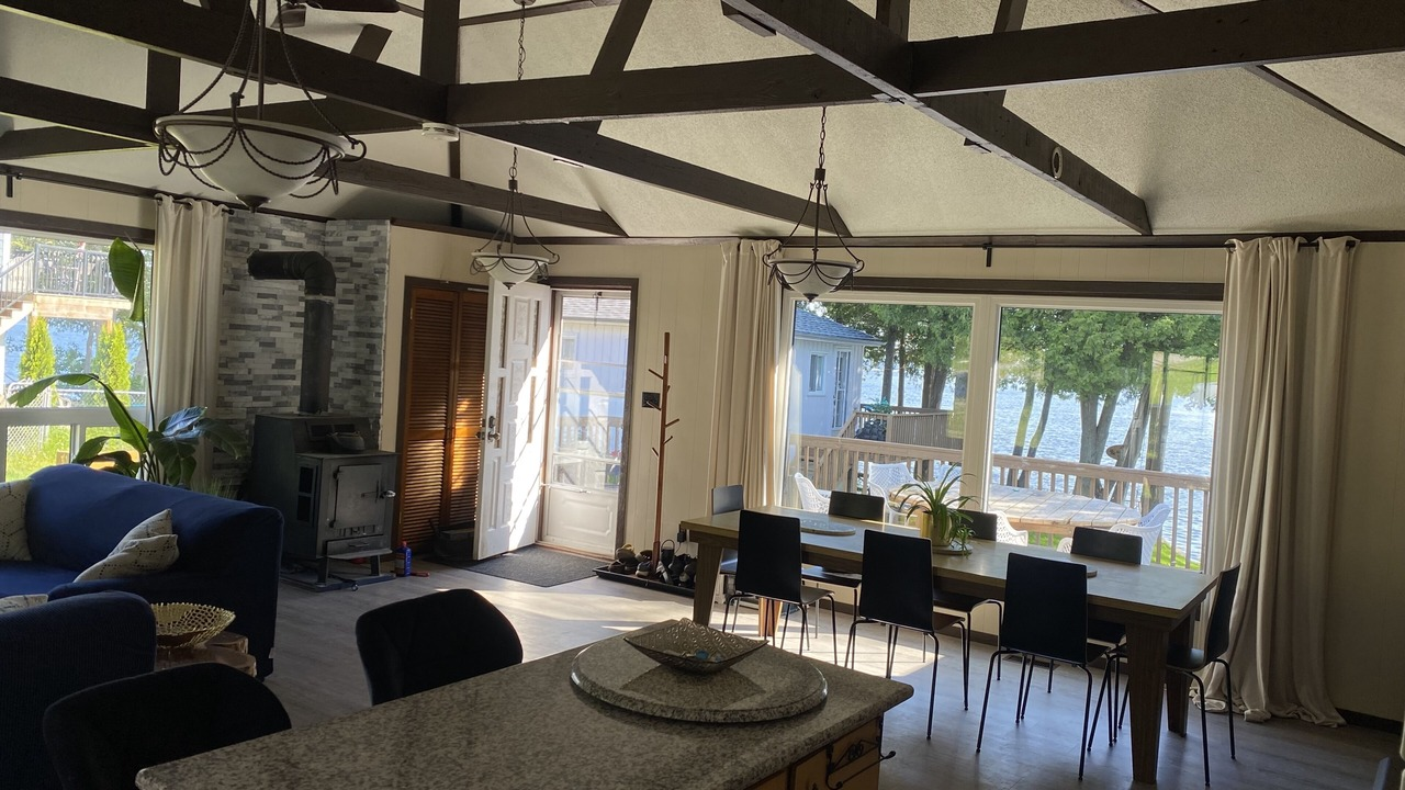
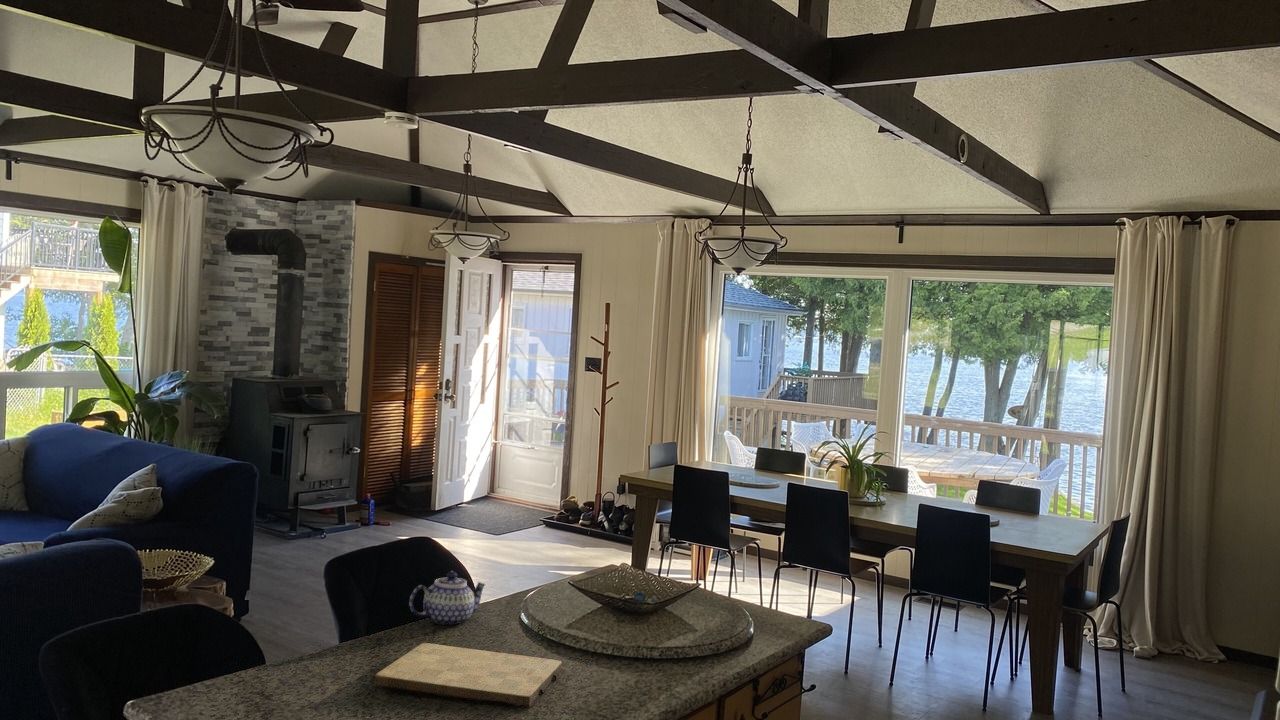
+ teapot [408,570,486,626]
+ cutting board [374,642,563,710]
